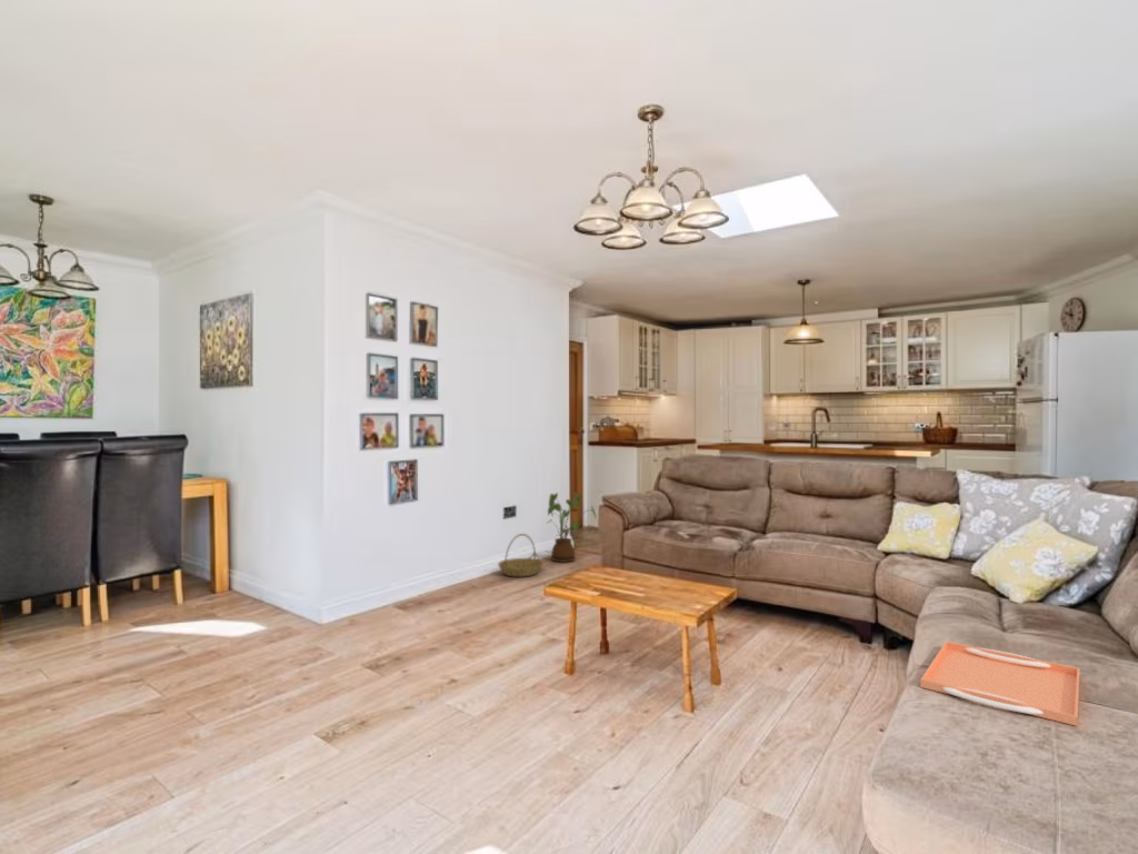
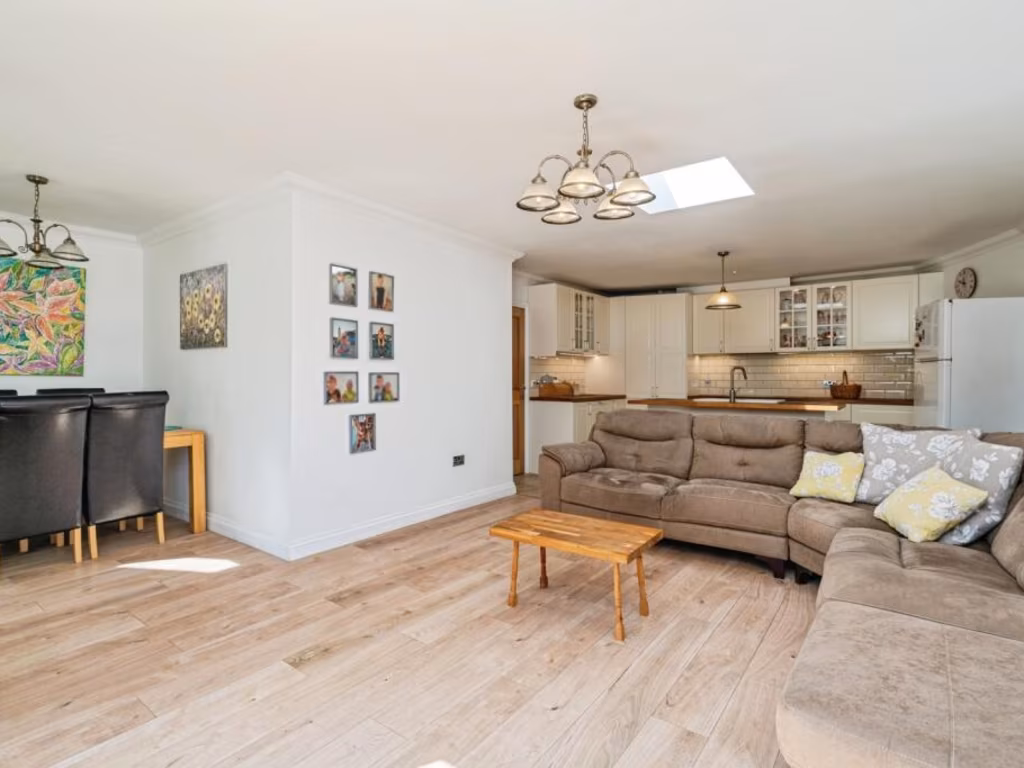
- house plant [546,491,598,564]
- serving tray [919,640,1081,727]
- basket [497,533,545,578]
